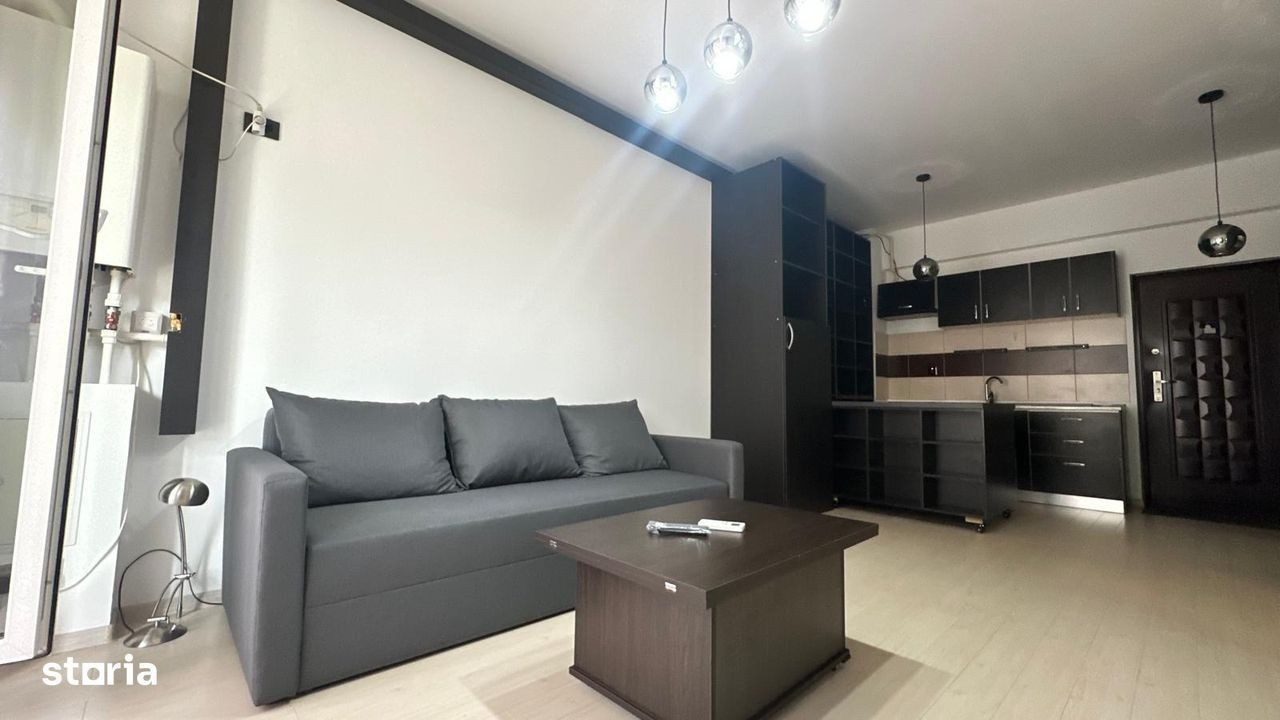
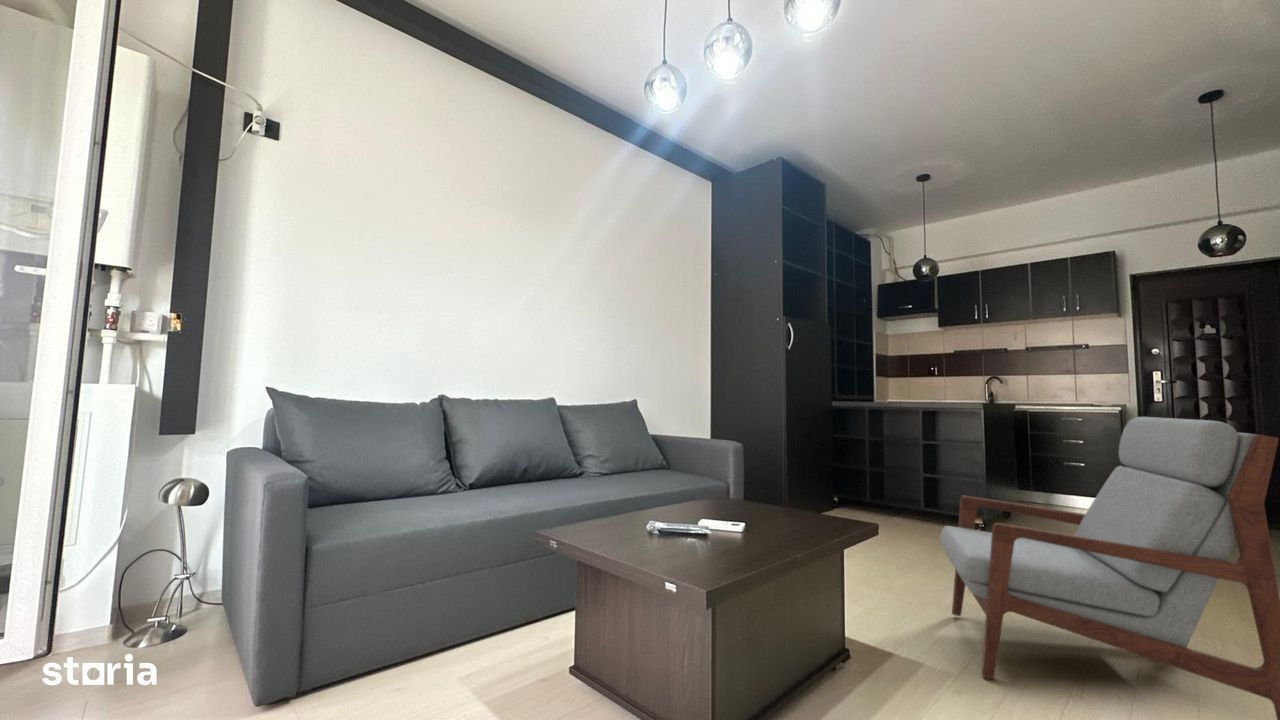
+ armchair [939,416,1280,720]
